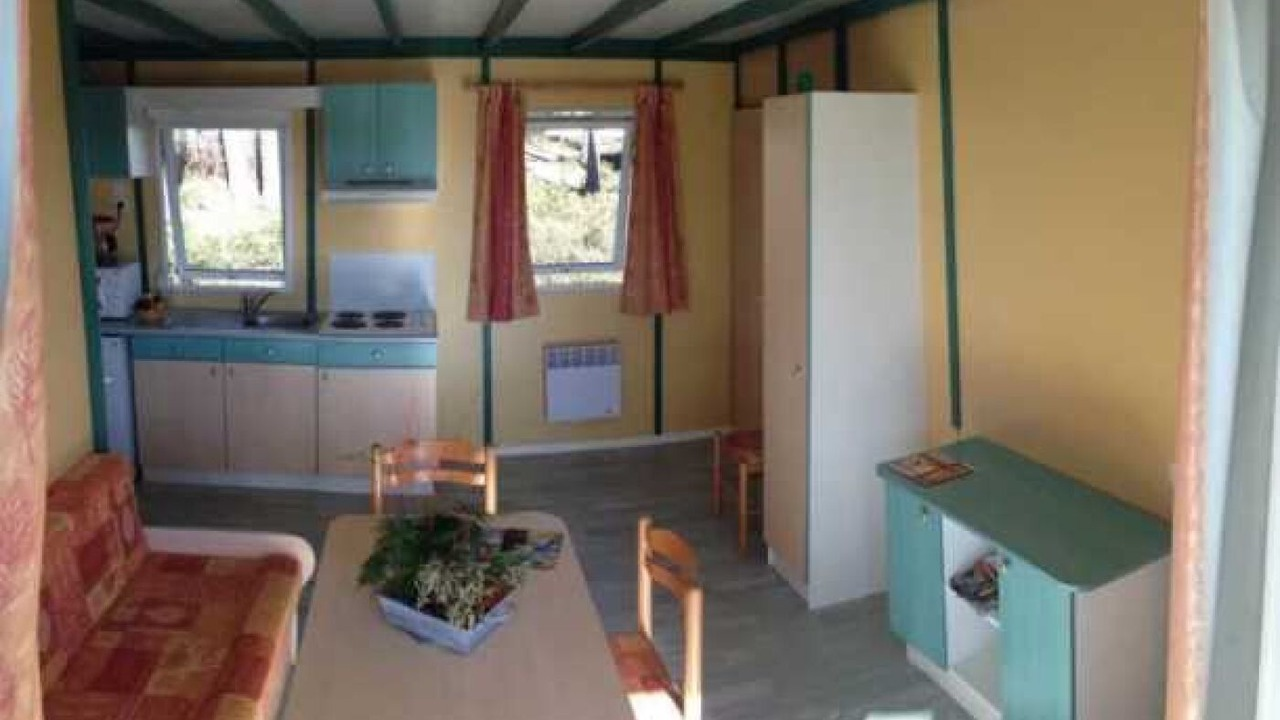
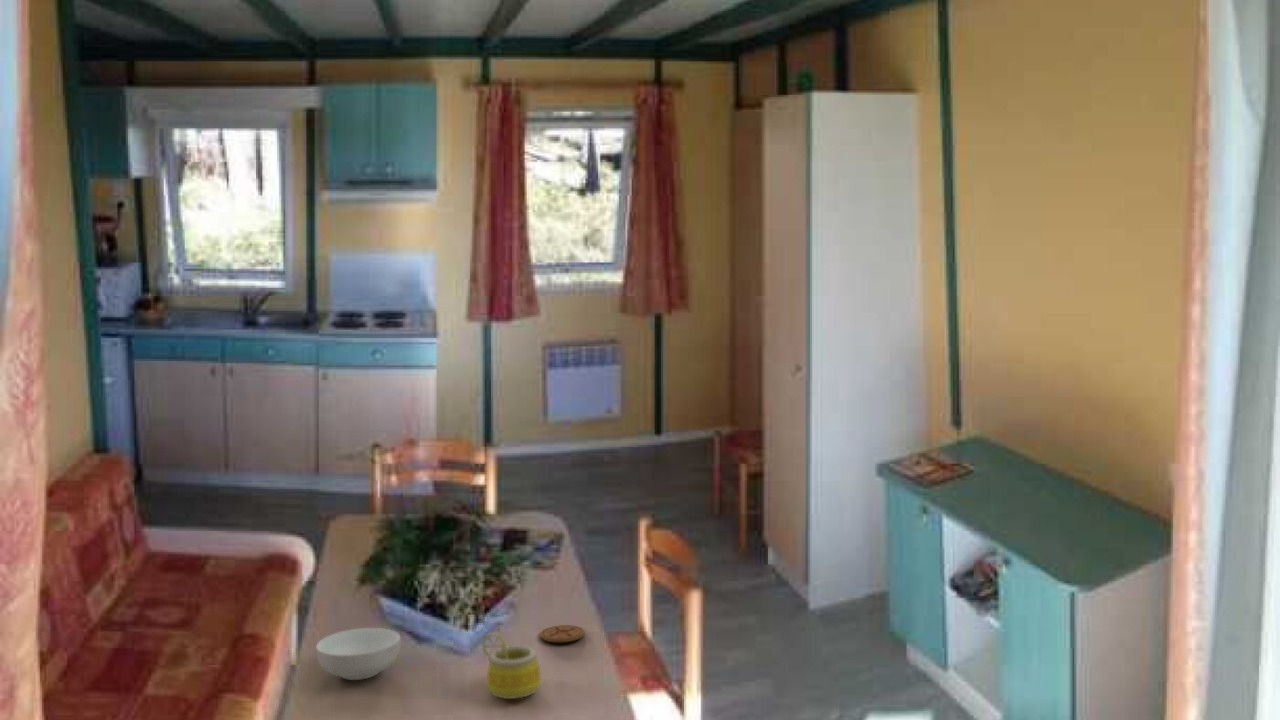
+ mug [481,626,542,700]
+ coaster [539,624,586,644]
+ cereal bowl [315,627,402,681]
